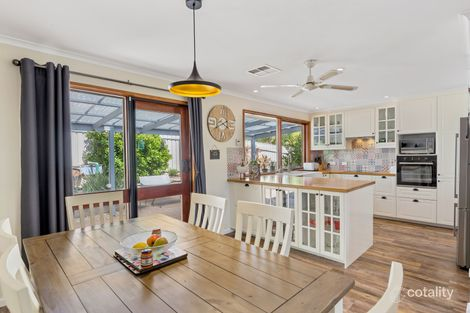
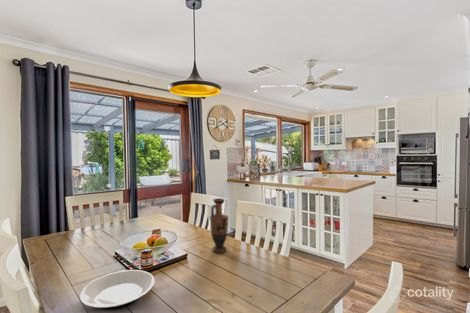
+ plate [79,269,155,310]
+ vase [209,197,229,254]
